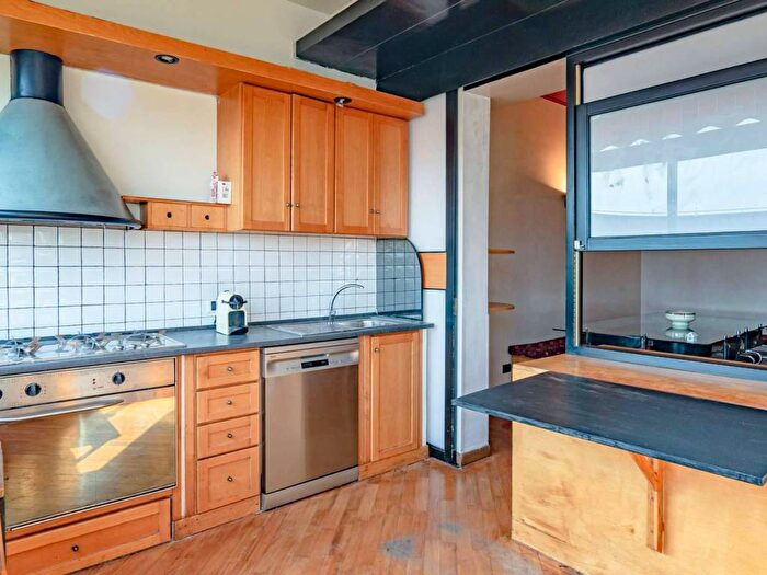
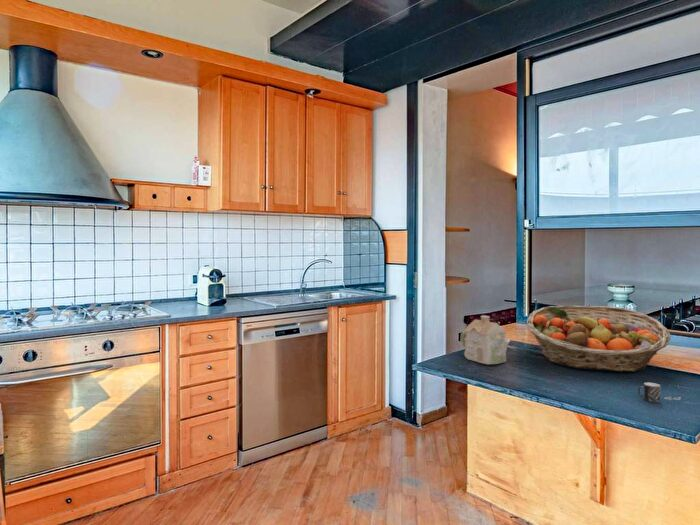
+ fruit basket [526,305,672,372]
+ teapot [460,314,511,365]
+ mug [637,382,680,403]
